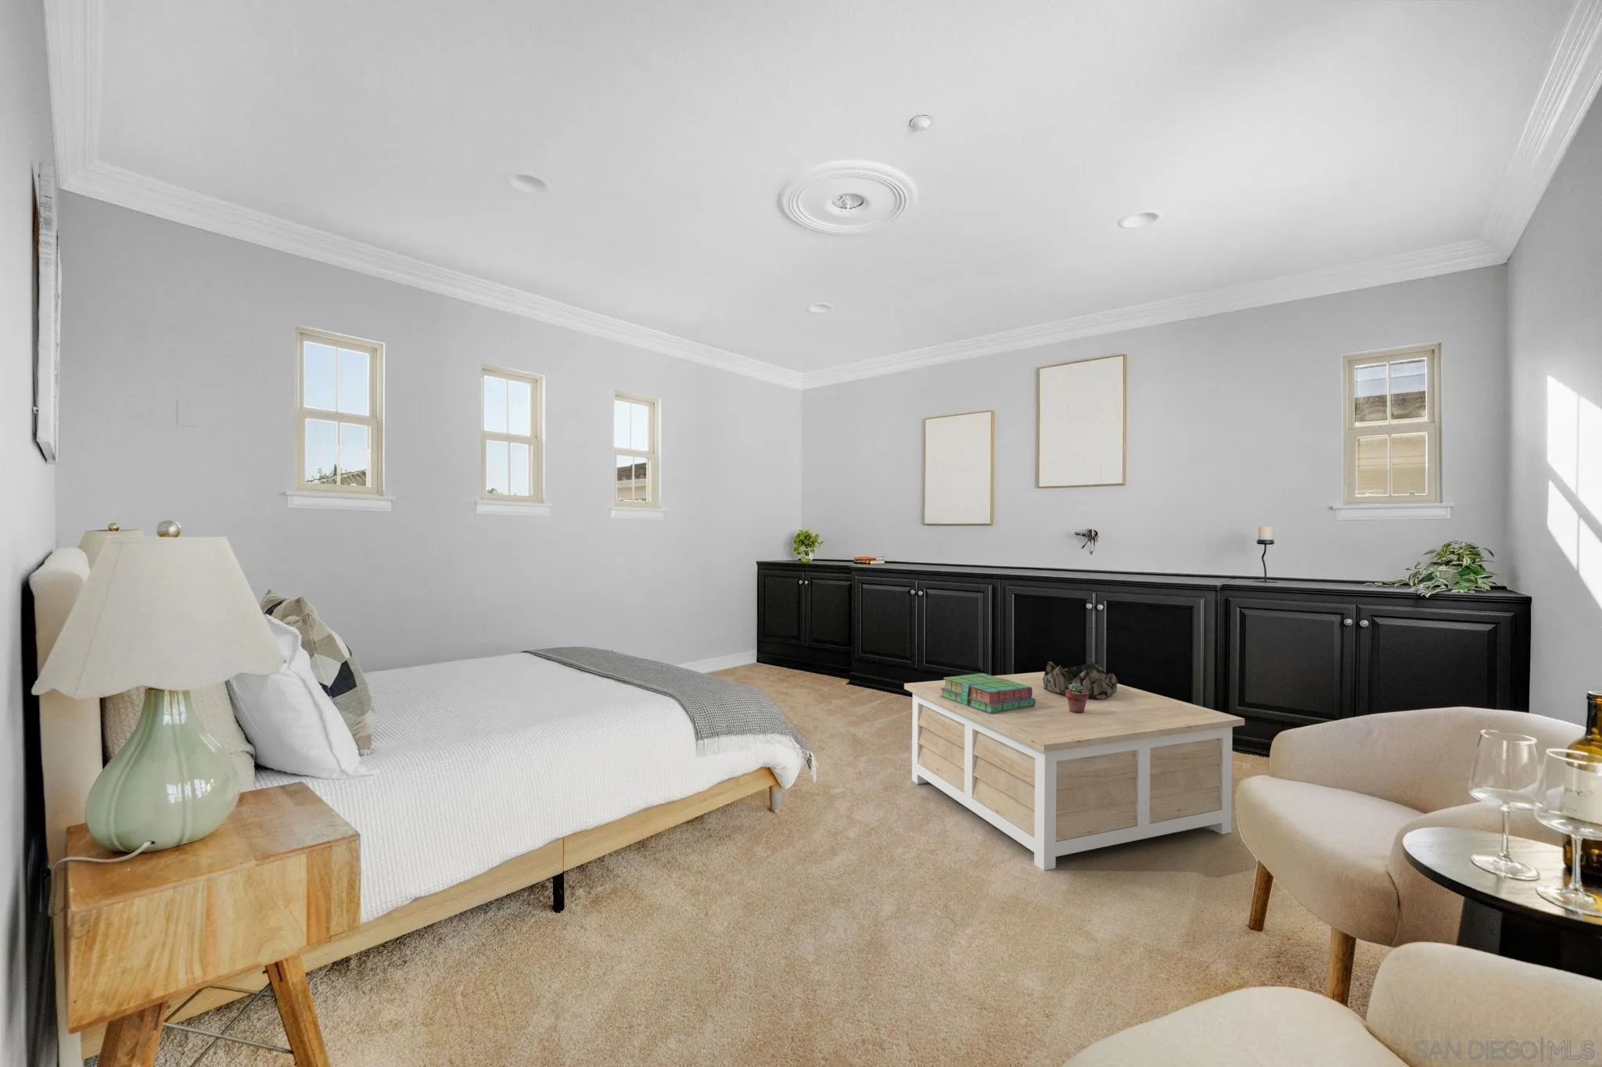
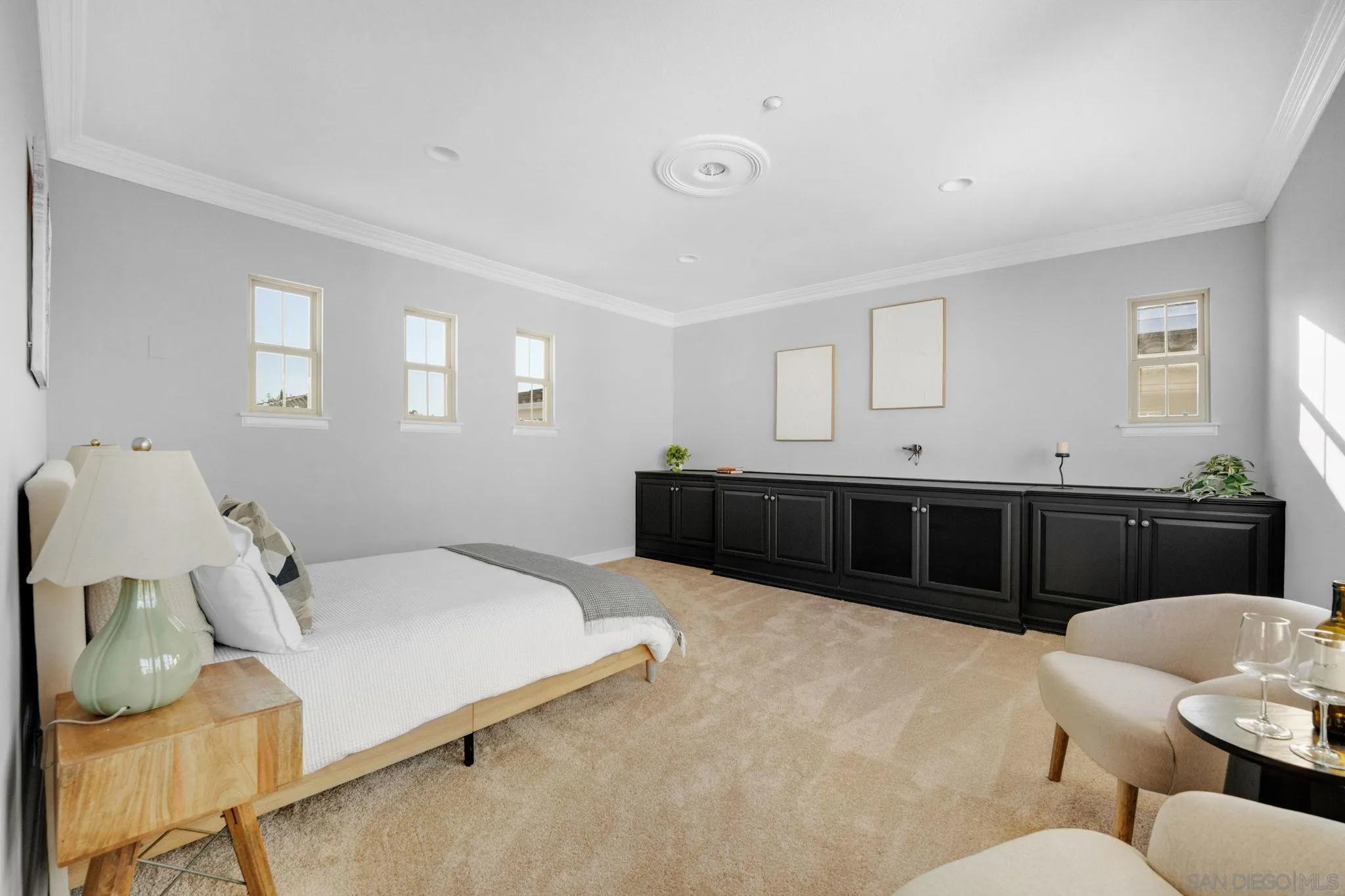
- stack of books [940,673,1036,713]
- decorative bowl [1042,661,1117,699]
- potted succulent [1065,684,1089,713]
- coffee table [904,670,1246,871]
